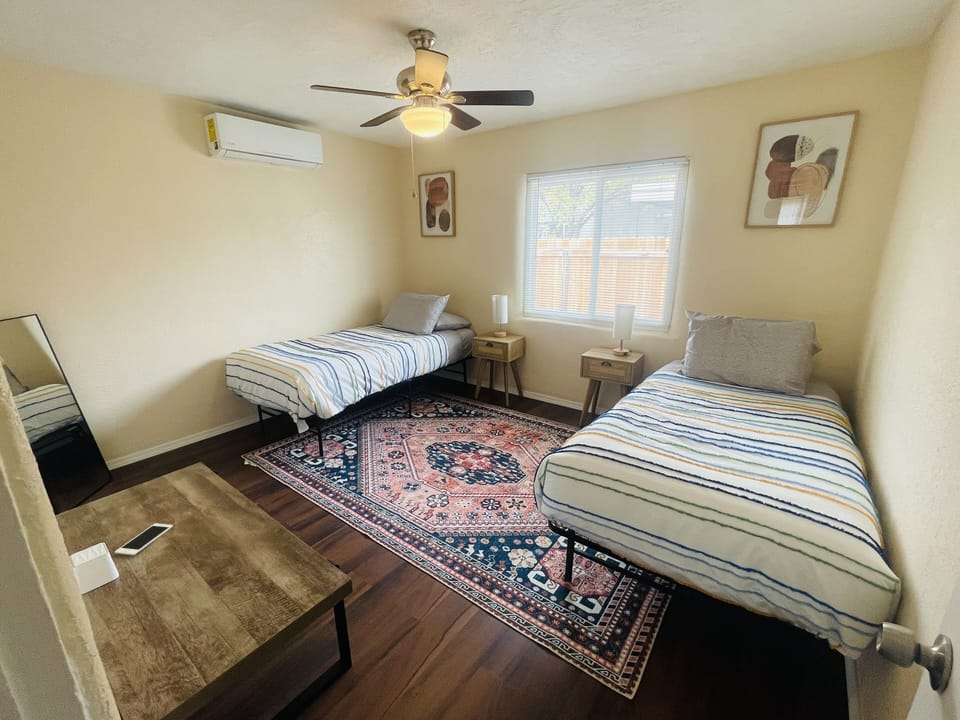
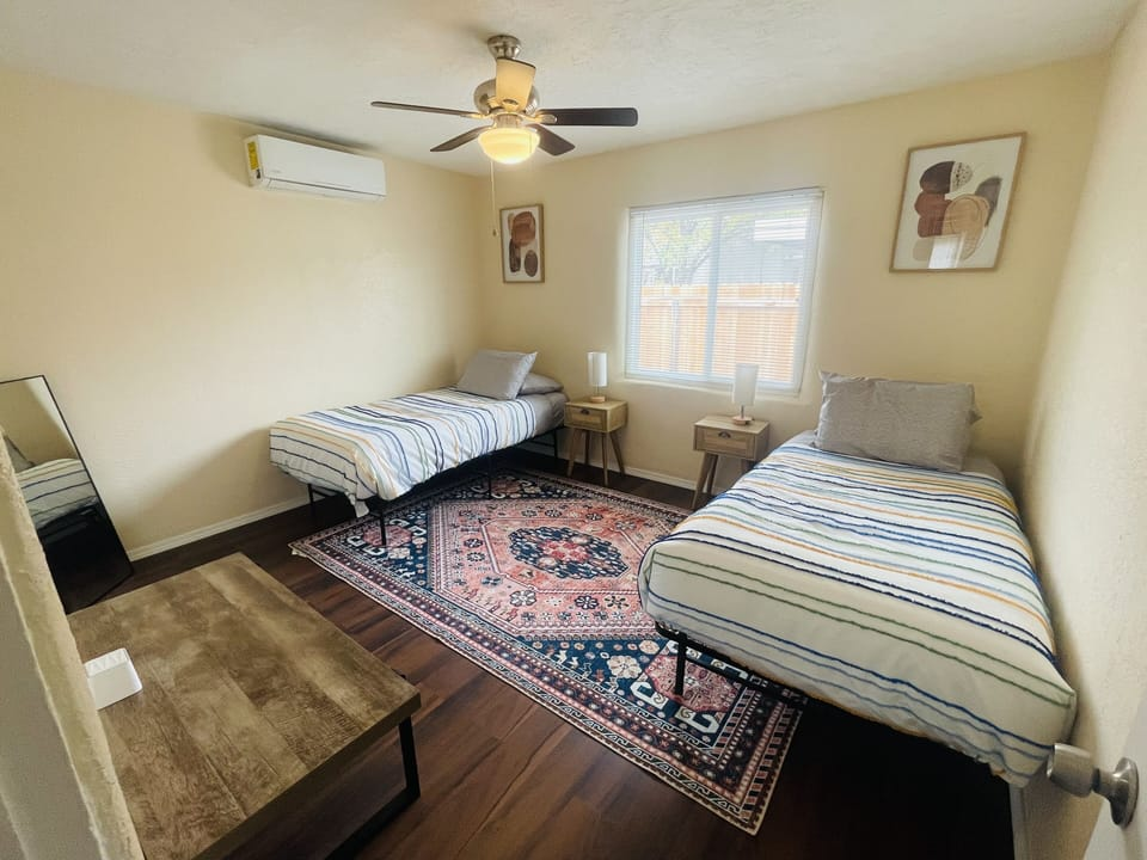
- cell phone [114,523,174,556]
